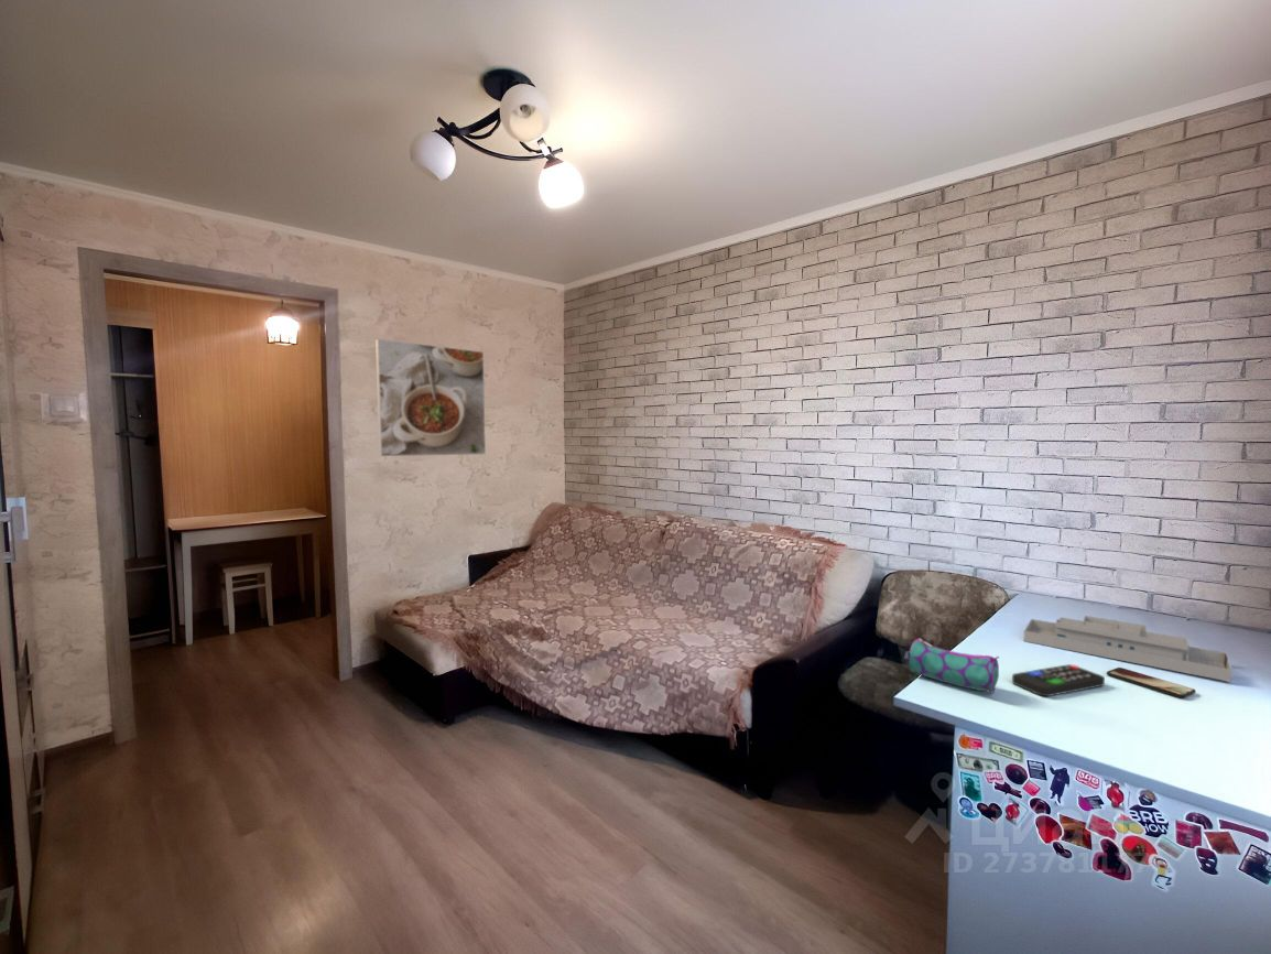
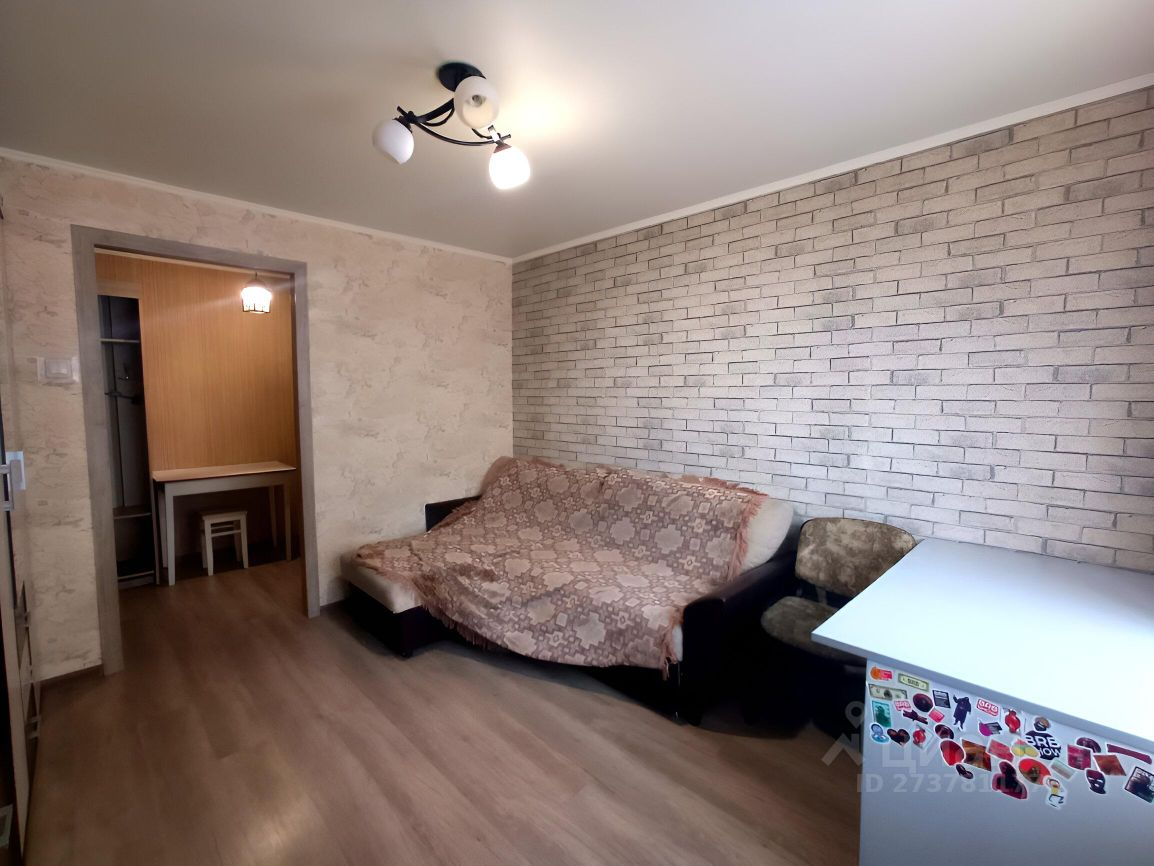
- smartphone [1106,666,1197,700]
- remote control [1011,663,1106,697]
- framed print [374,338,487,457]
- pencil case [903,638,1000,694]
- desk organizer [1022,615,1234,683]
